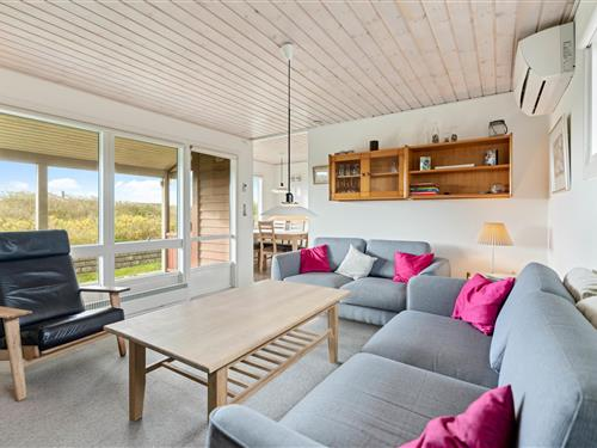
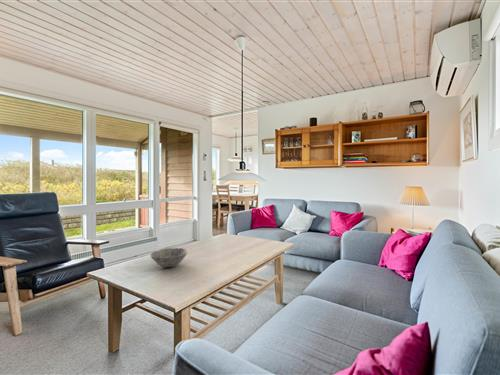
+ bowl [149,247,188,268]
